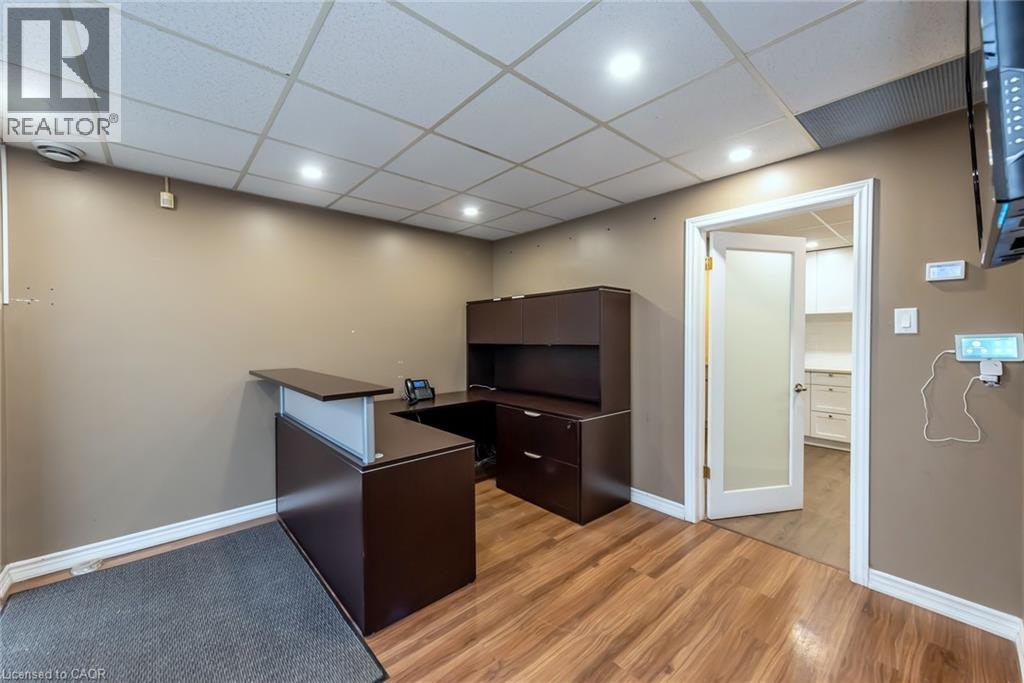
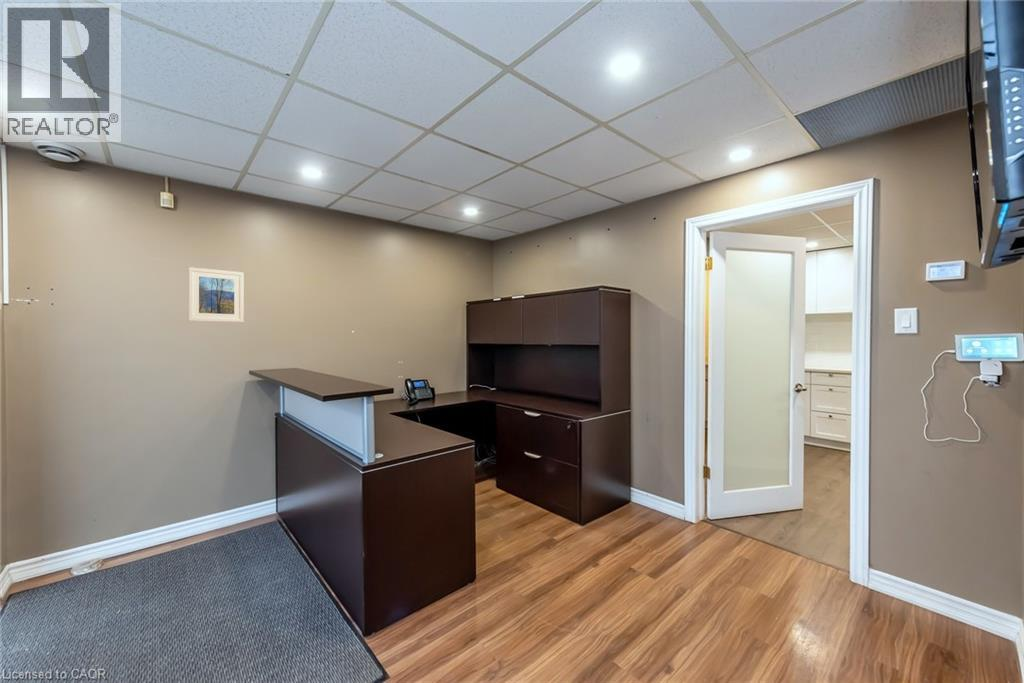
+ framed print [187,266,245,323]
